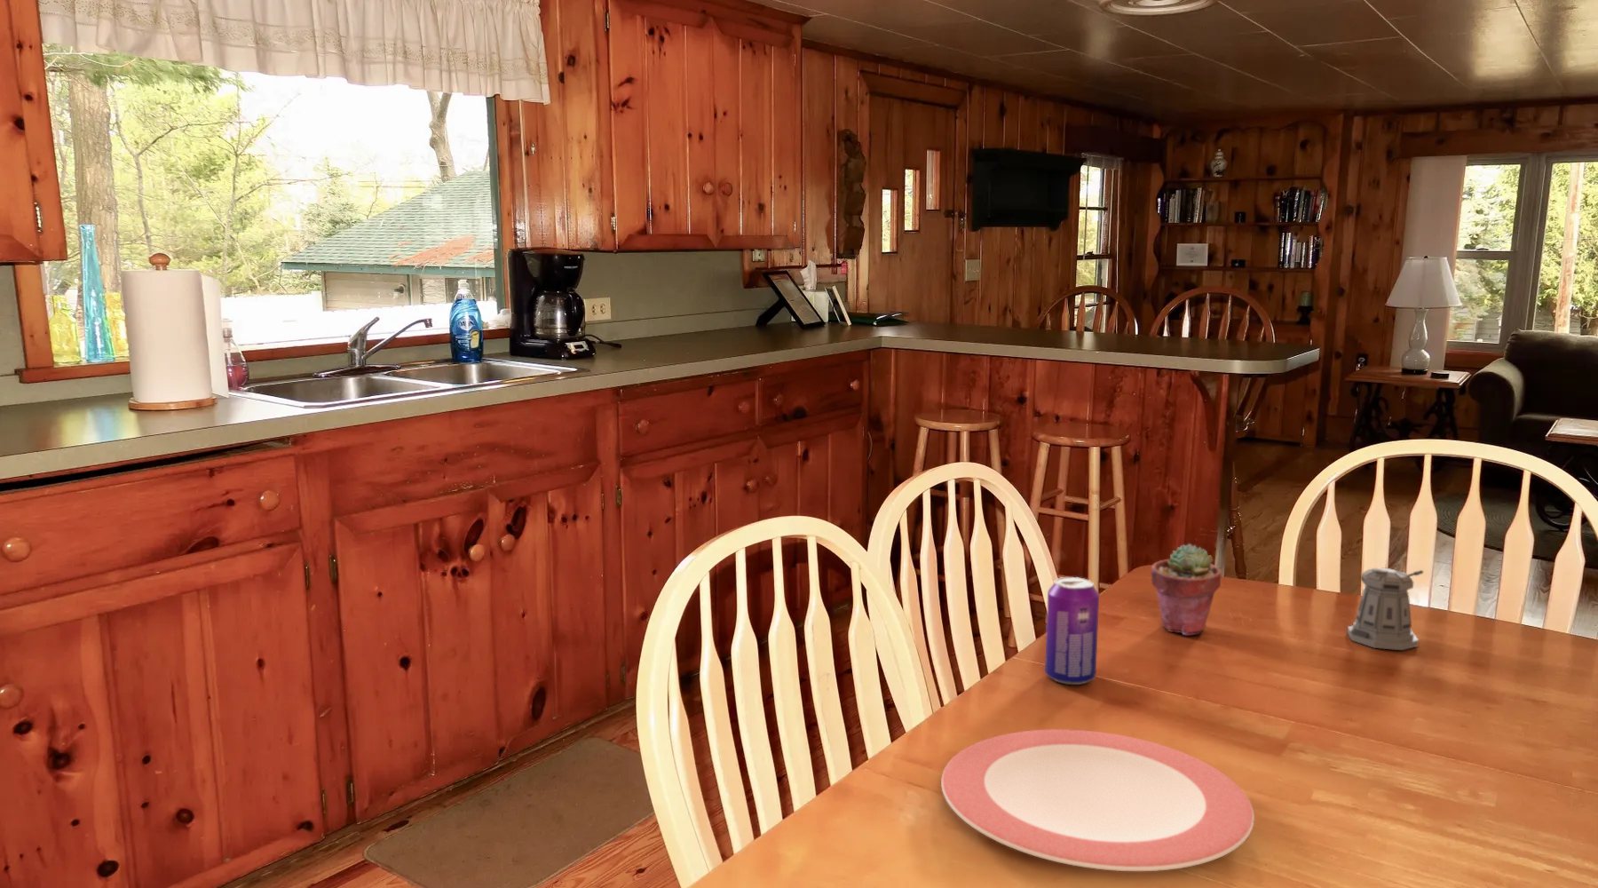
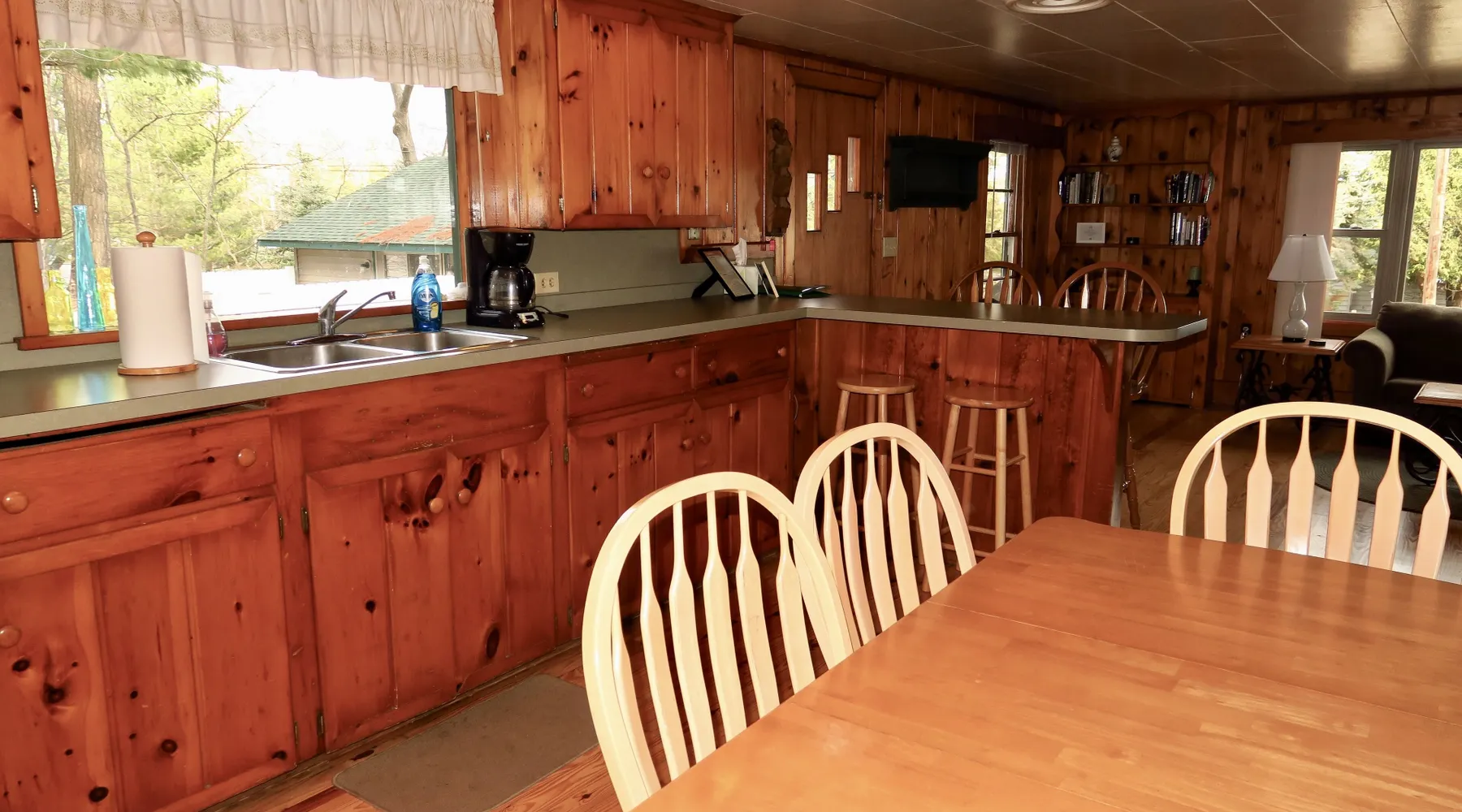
- pepper shaker [1347,568,1424,651]
- beverage can [1044,576,1100,686]
- potted succulent [1151,542,1222,635]
- plate [940,728,1255,872]
